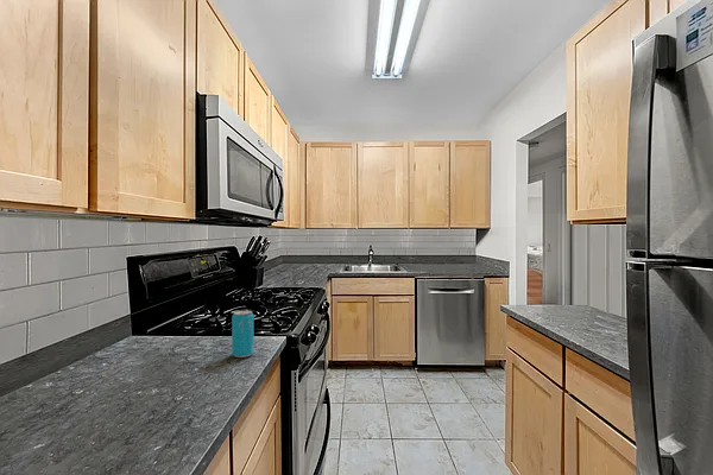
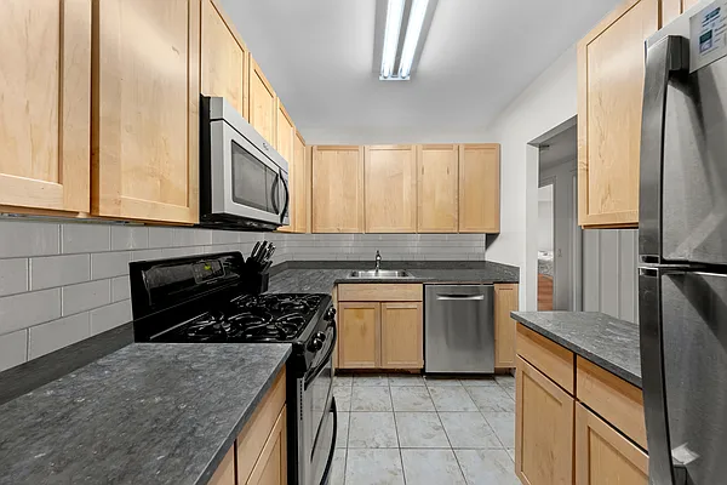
- beverage can [231,310,254,359]
